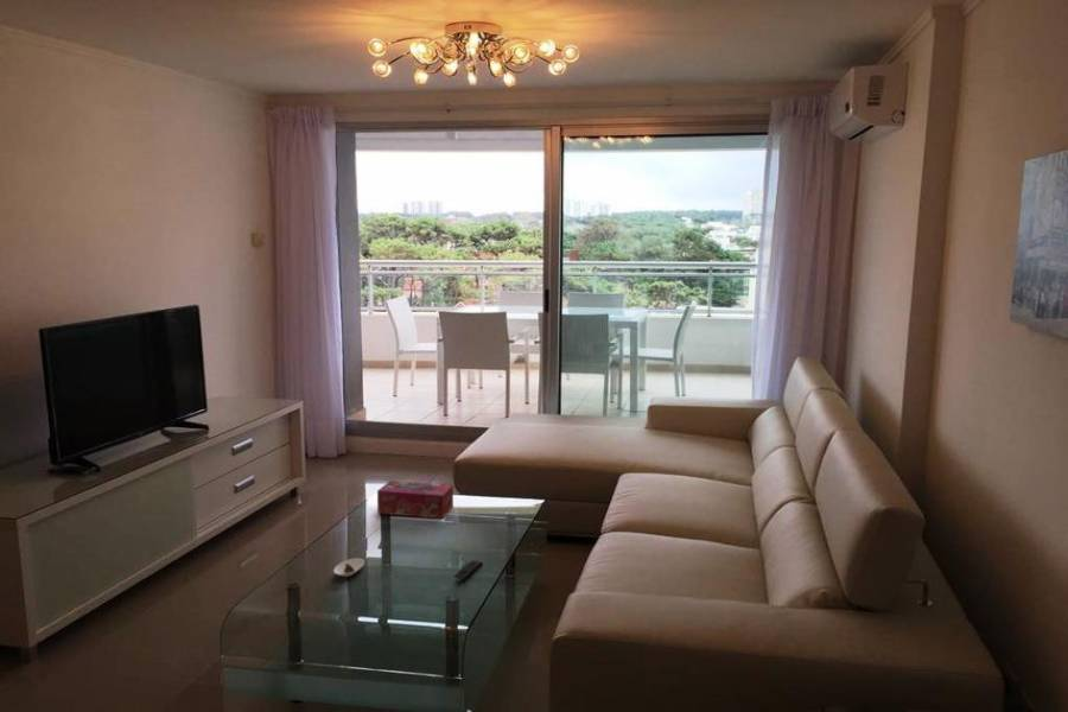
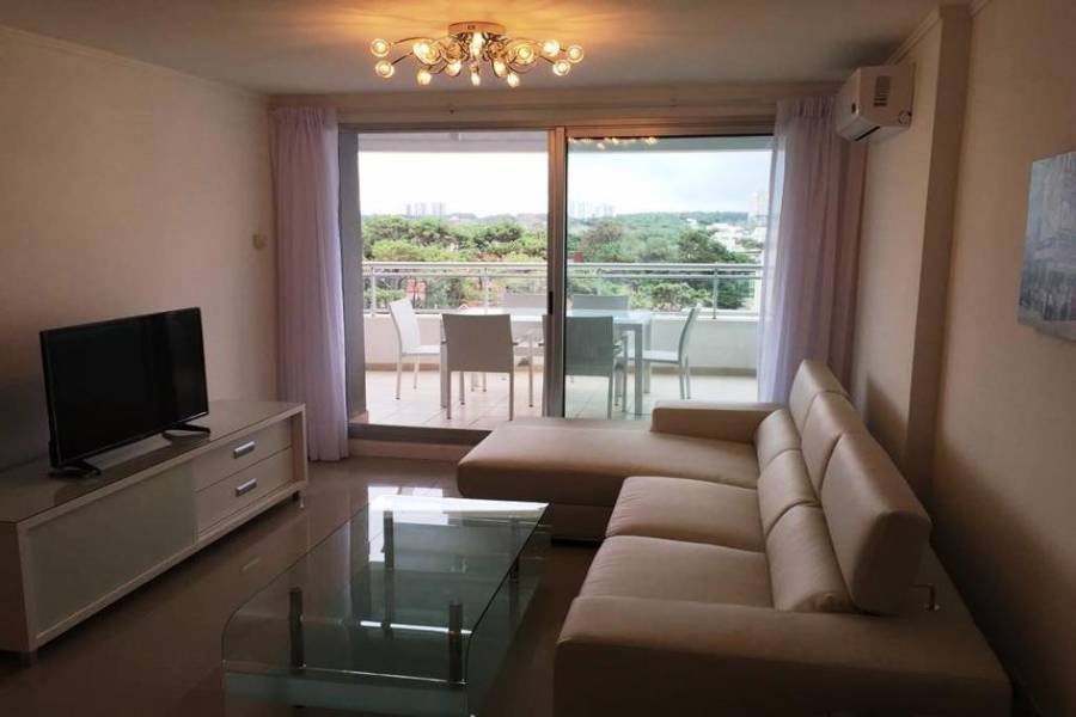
- saucer [332,557,365,578]
- remote control [453,559,484,583]
- tissue box [376,479,454,520]
